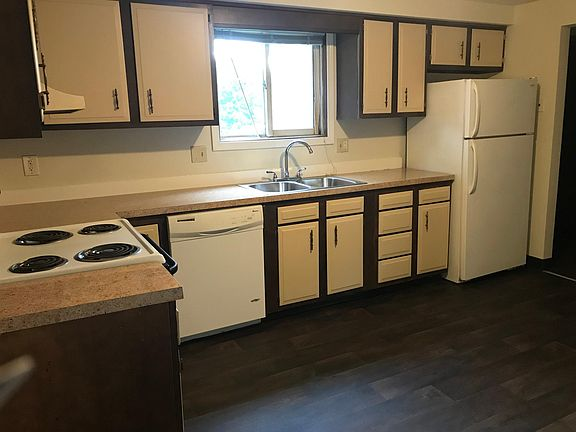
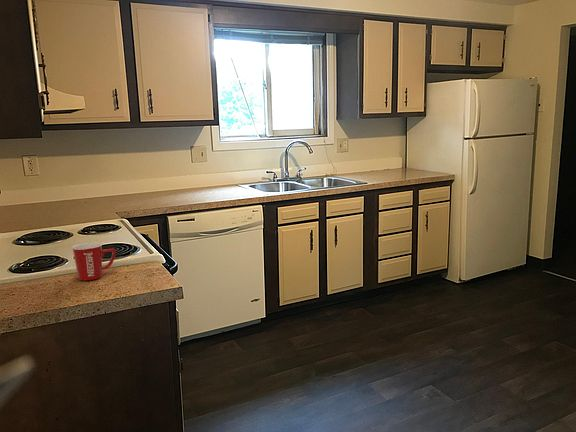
+ mug [71,241,117,282]
